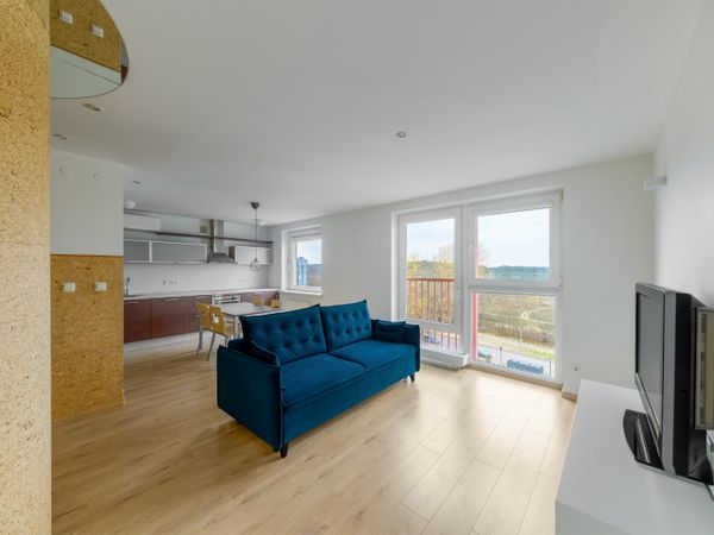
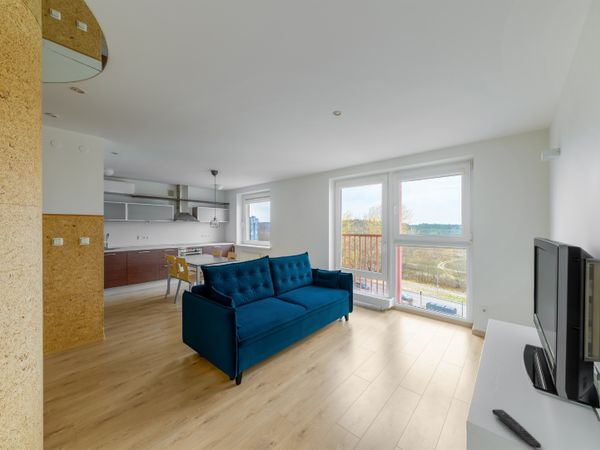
+ remote control [491,408,543,450]
